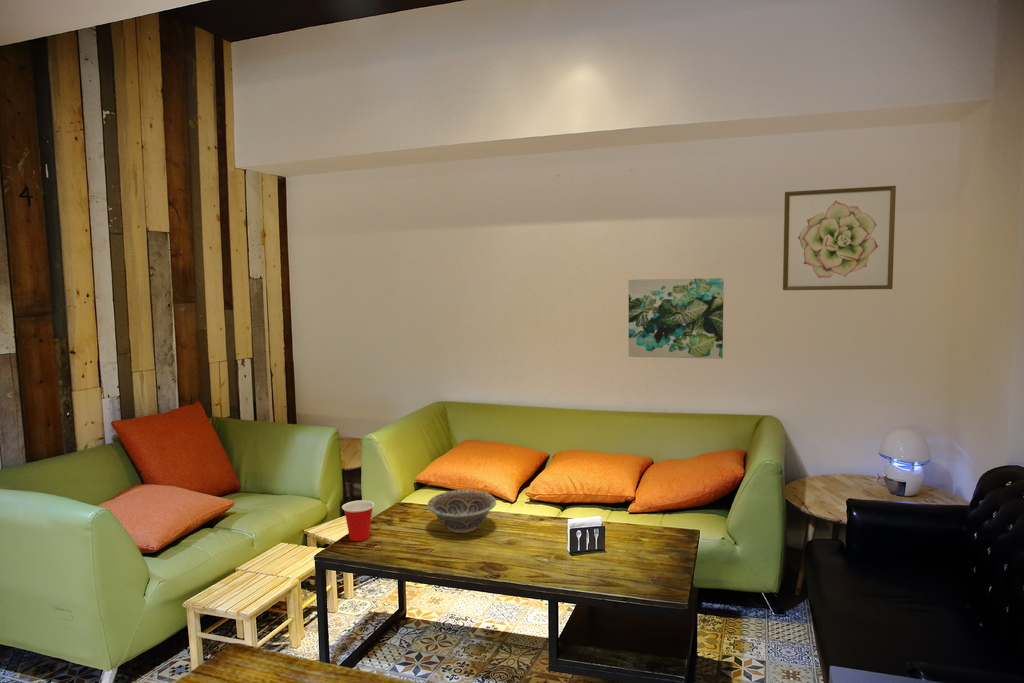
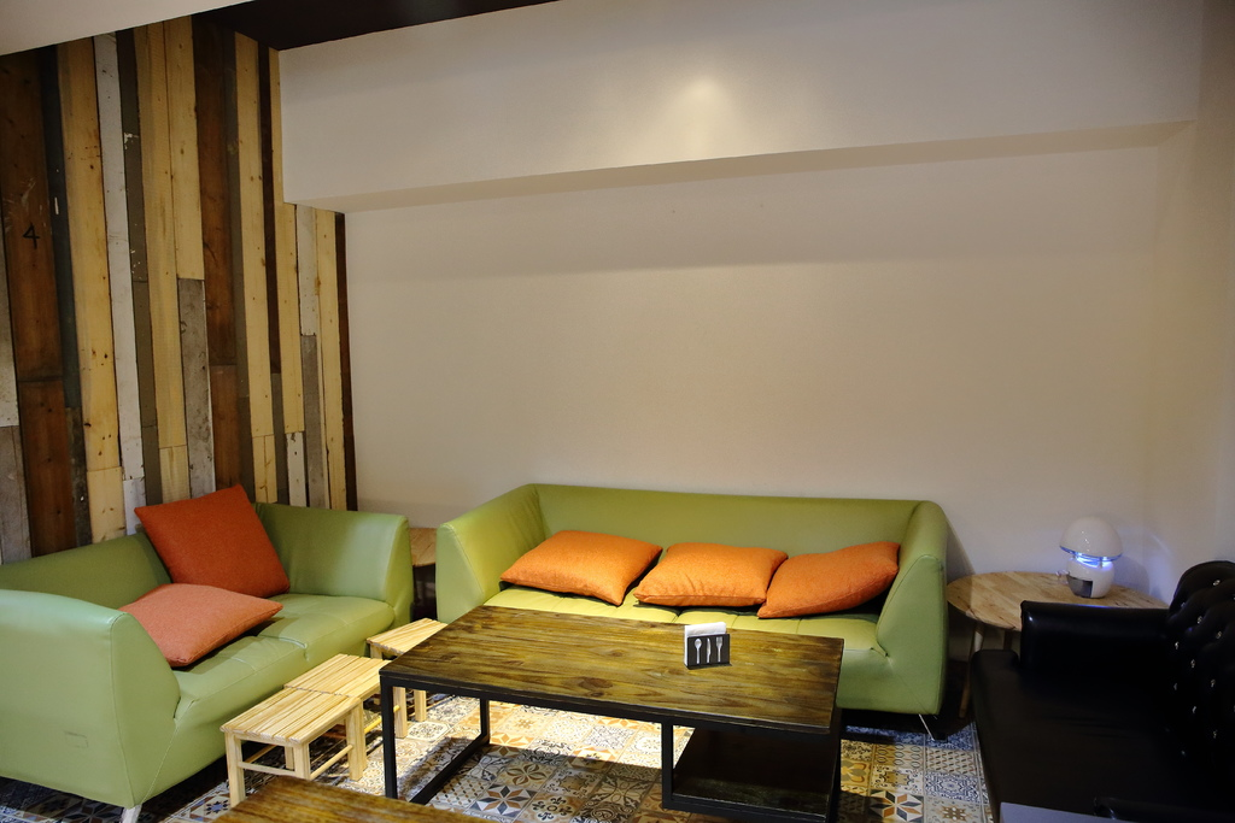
- decorative bowl [426,489,497,534]
- wall art [628,277,725,360]
- wall art [782,185,897,291]
- cup [341,499,376,542]
